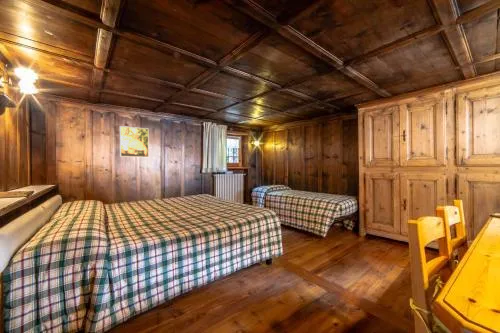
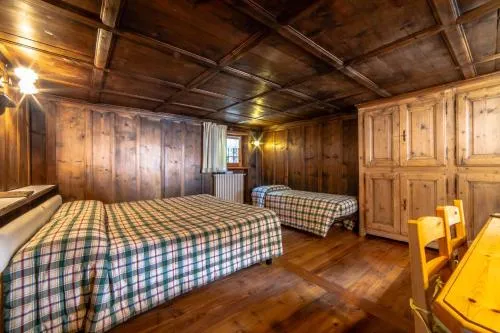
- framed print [119,125,150,158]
